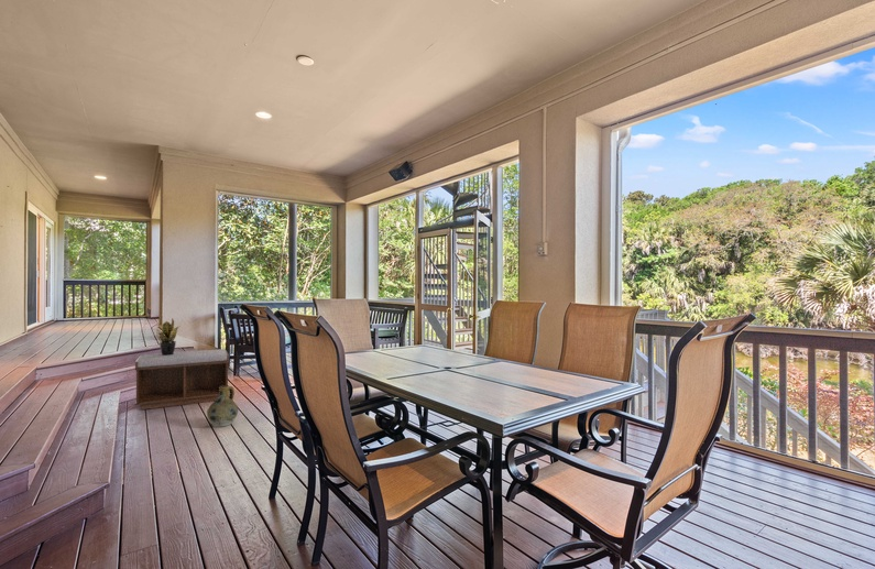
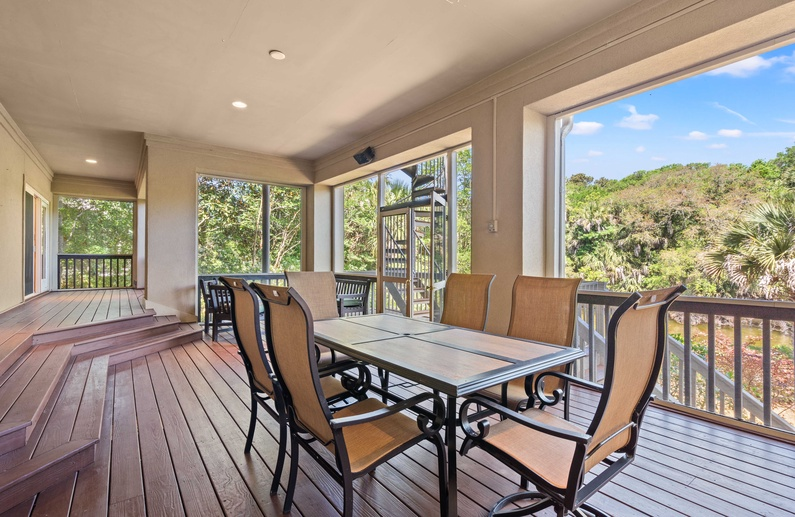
- potted plant [156,317,182,355]
- bench [134,348,230,411]
- ceramic jug [206,384,239,428]
